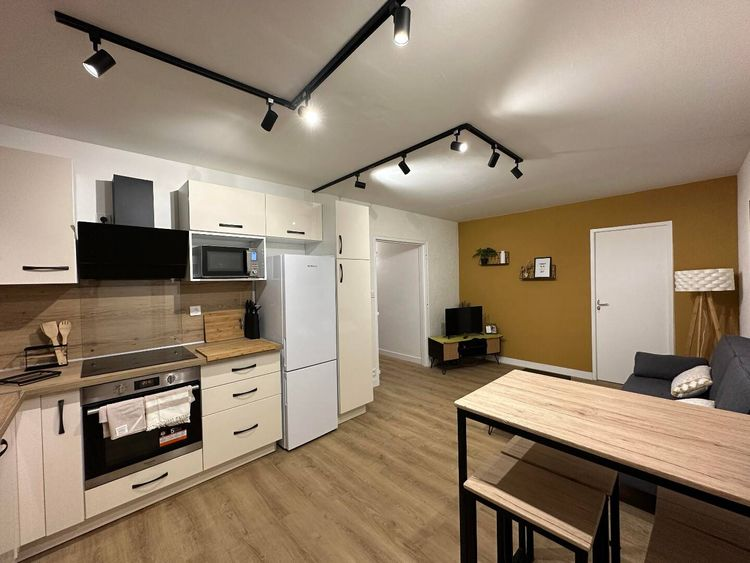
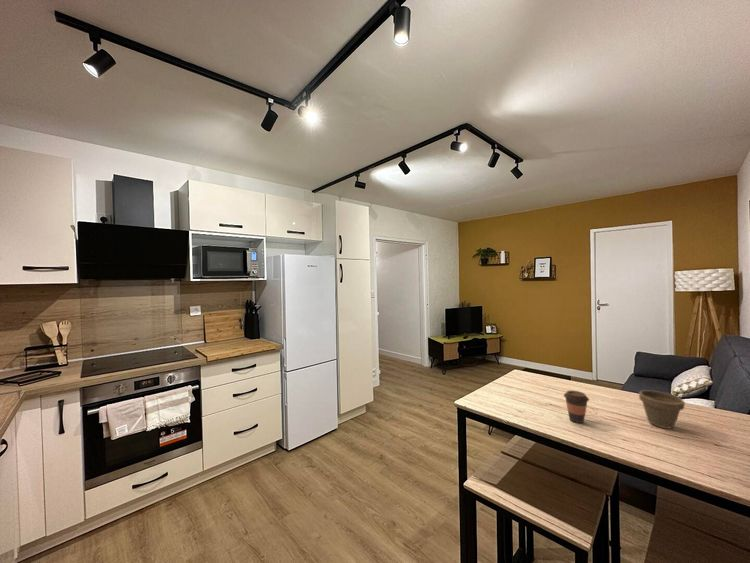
+ flower pot [638,389,686,430]
+ coffee cup [563,390,590,424]
